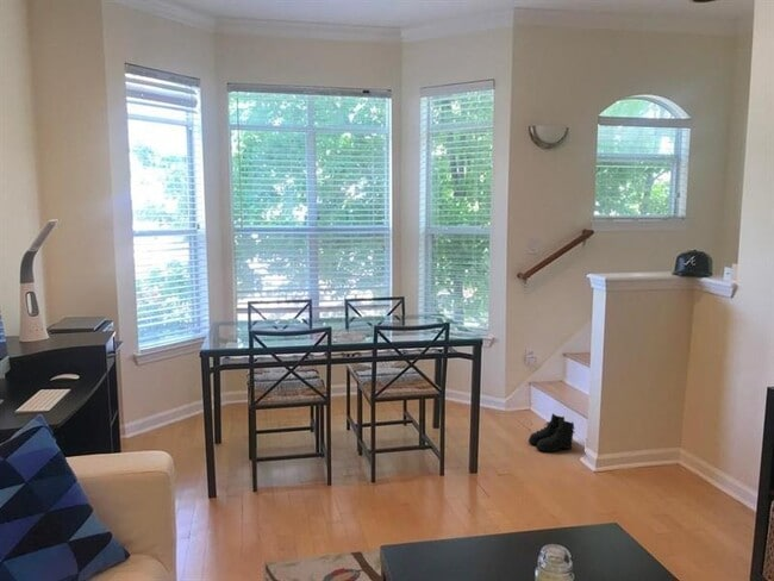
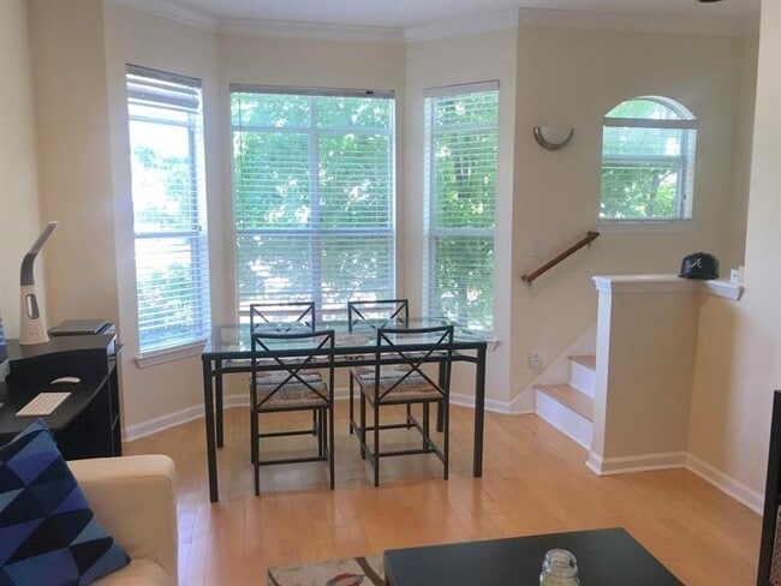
- boots [528,412,576,454]
